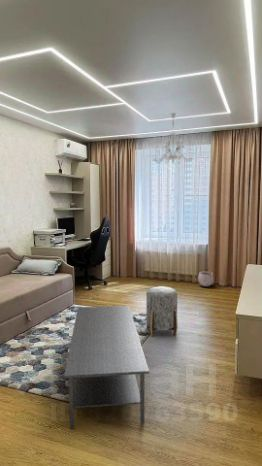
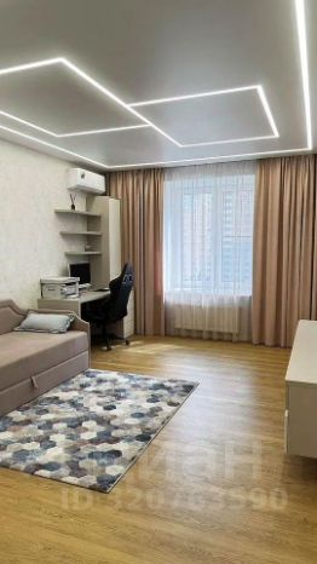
- chandelier [153,112,194,165]
- coffee table [63,305,150,430]
- plant pot [197,267,215,287]
- stool [145,285,179,337]
